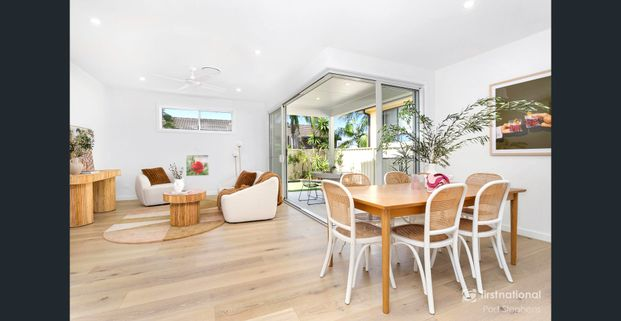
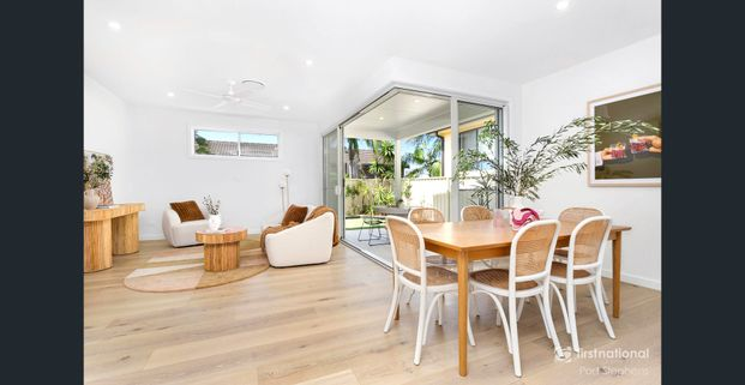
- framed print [185,154,210,177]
